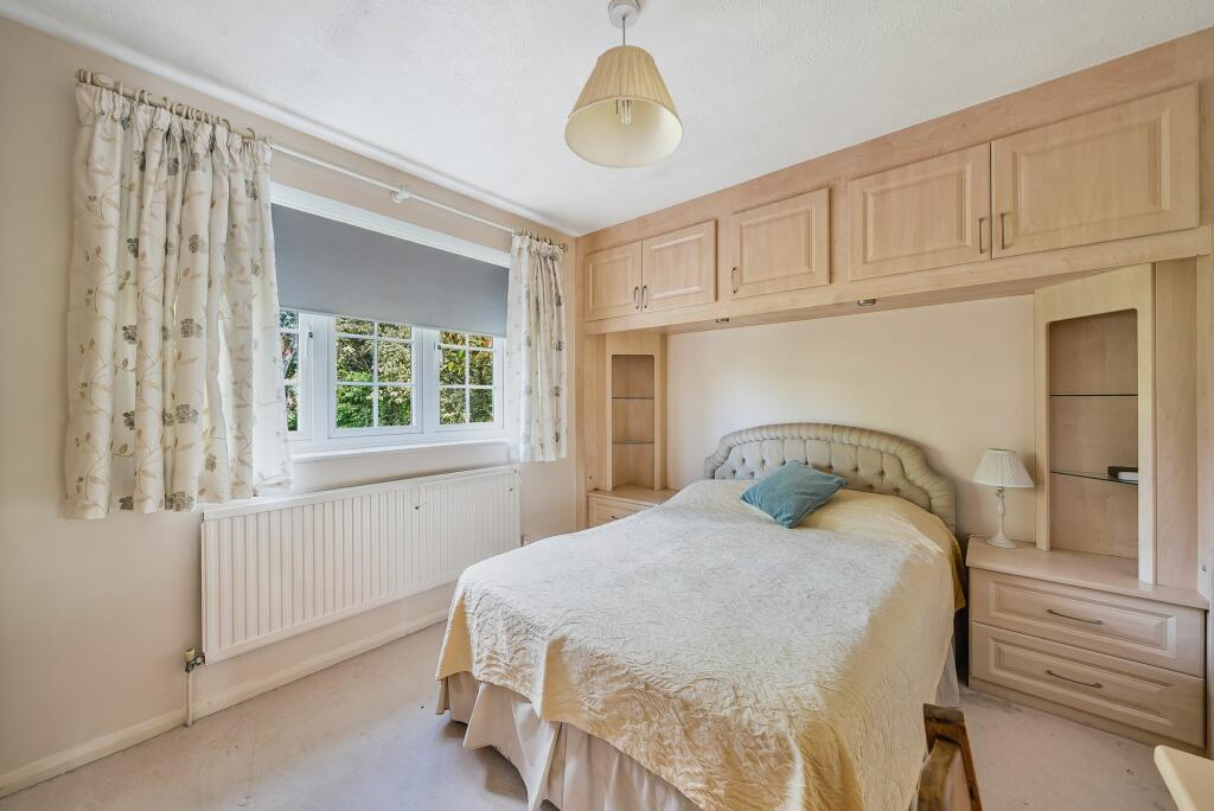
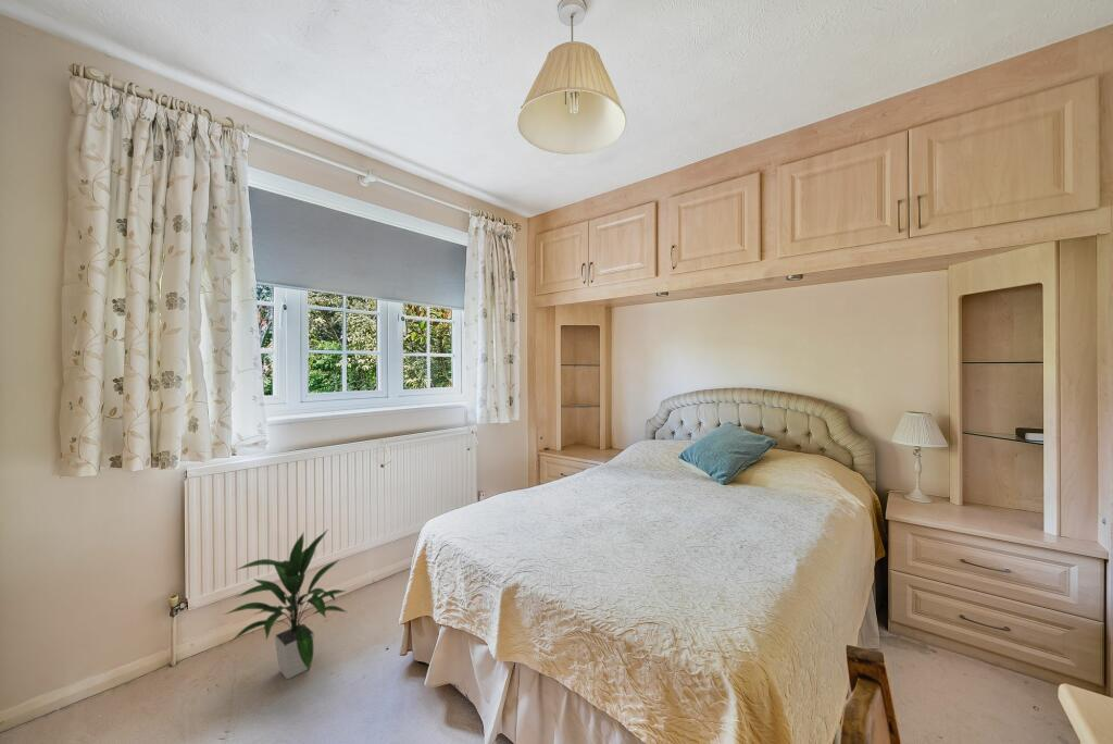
+ indoor plant [223,530,349,680]
